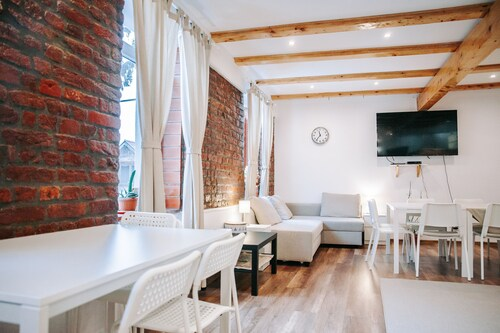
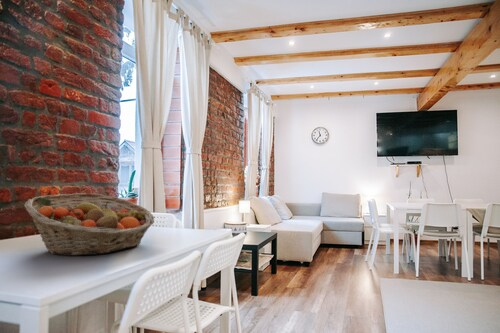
+ fruit basket [24,192,155,257]
